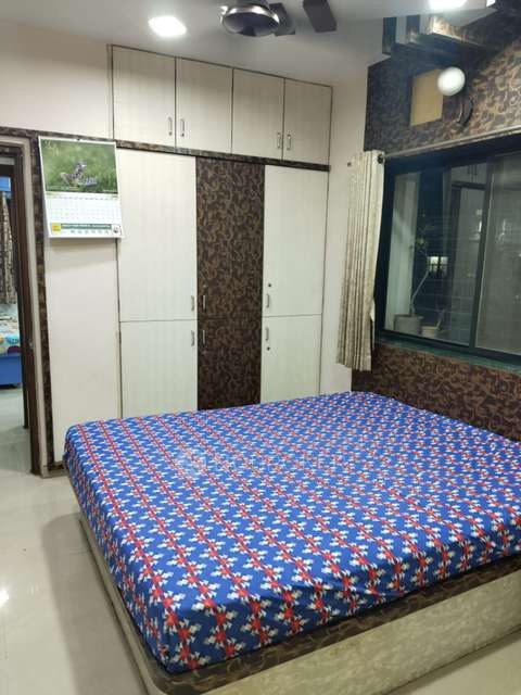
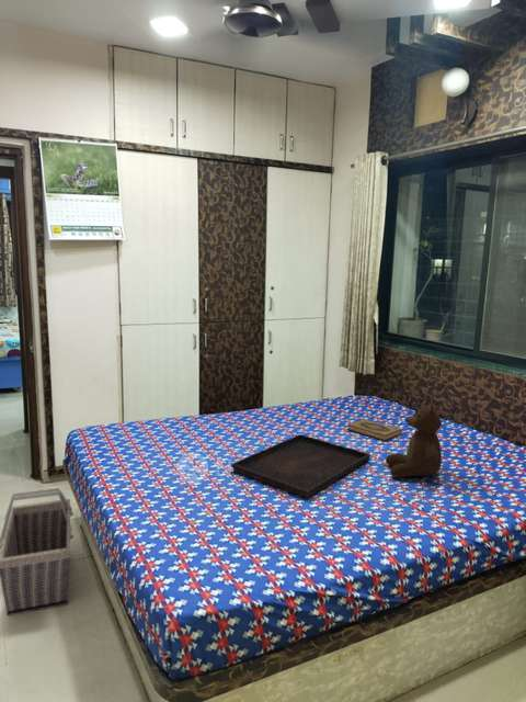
+ teddy bear [385,396,443,479]
+ basket [0,487,76,616]
+ hardback book [346,418,403,442]
+ serving tray [230,433,371,499]
